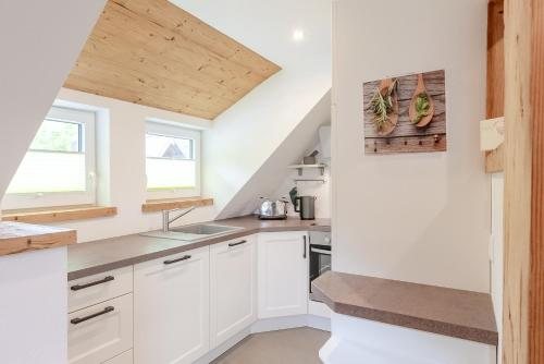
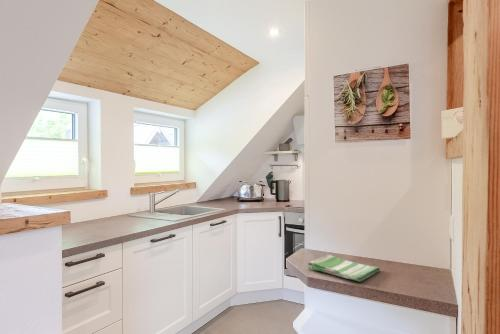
+ dish towel [306,253,381,283]
